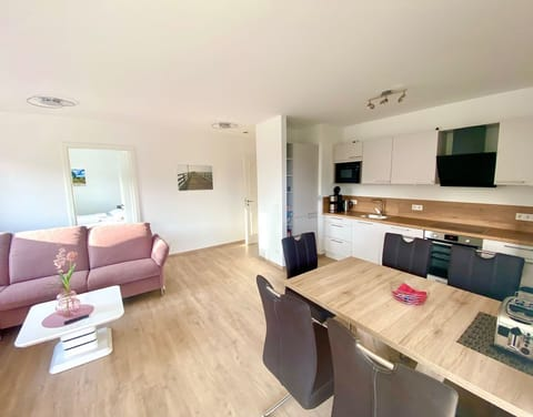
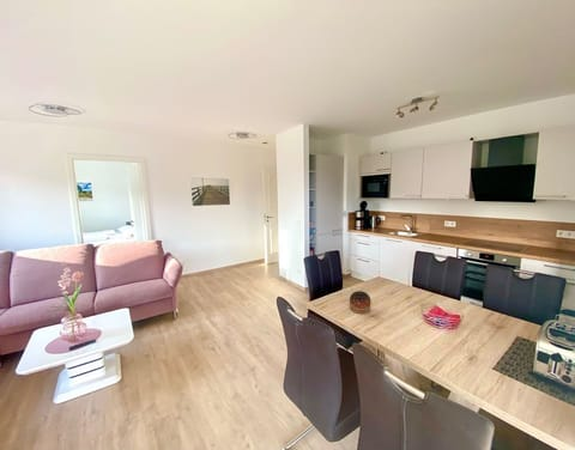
+ bowl [349,290,371,315]
